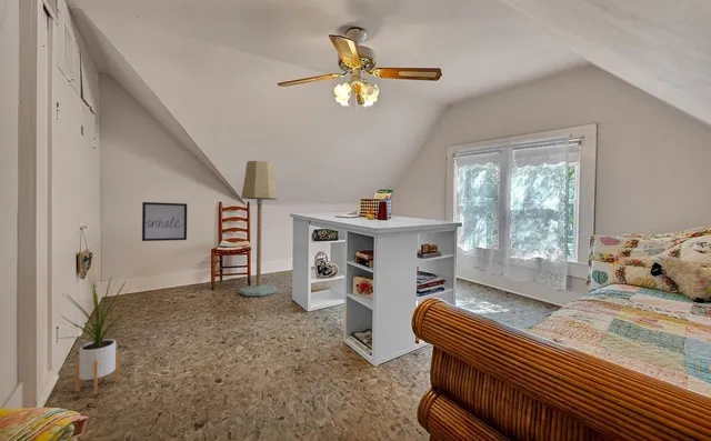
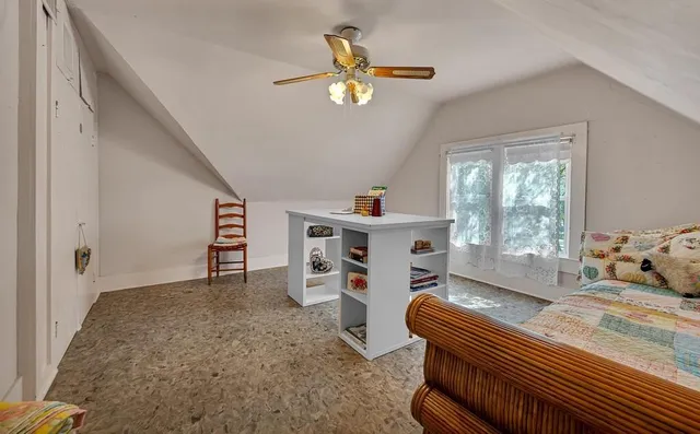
- house plant [59,274,132,395]
- wall art [141,201,188,242]
- floor lamp [238,160,279,297]
